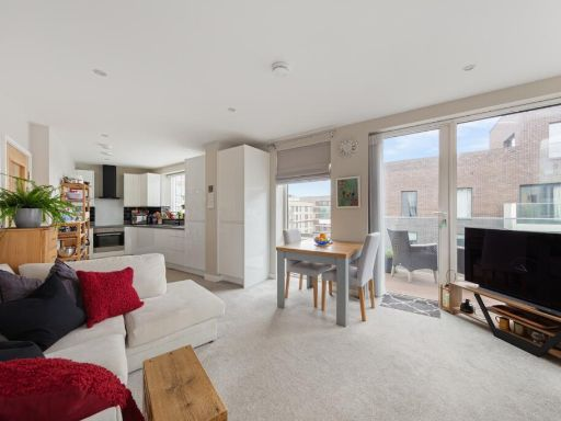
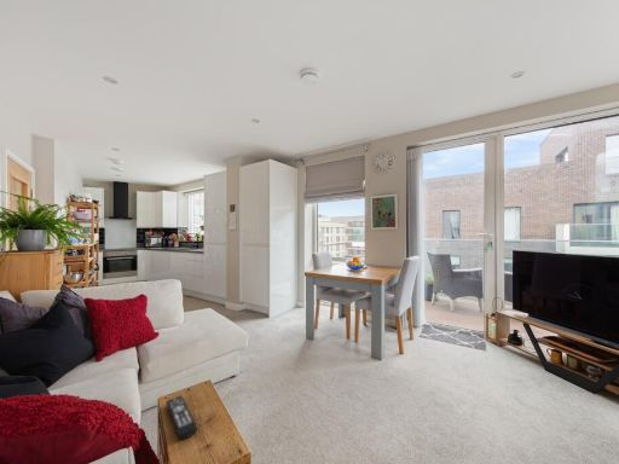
+ remote control [164,395,198,440]
